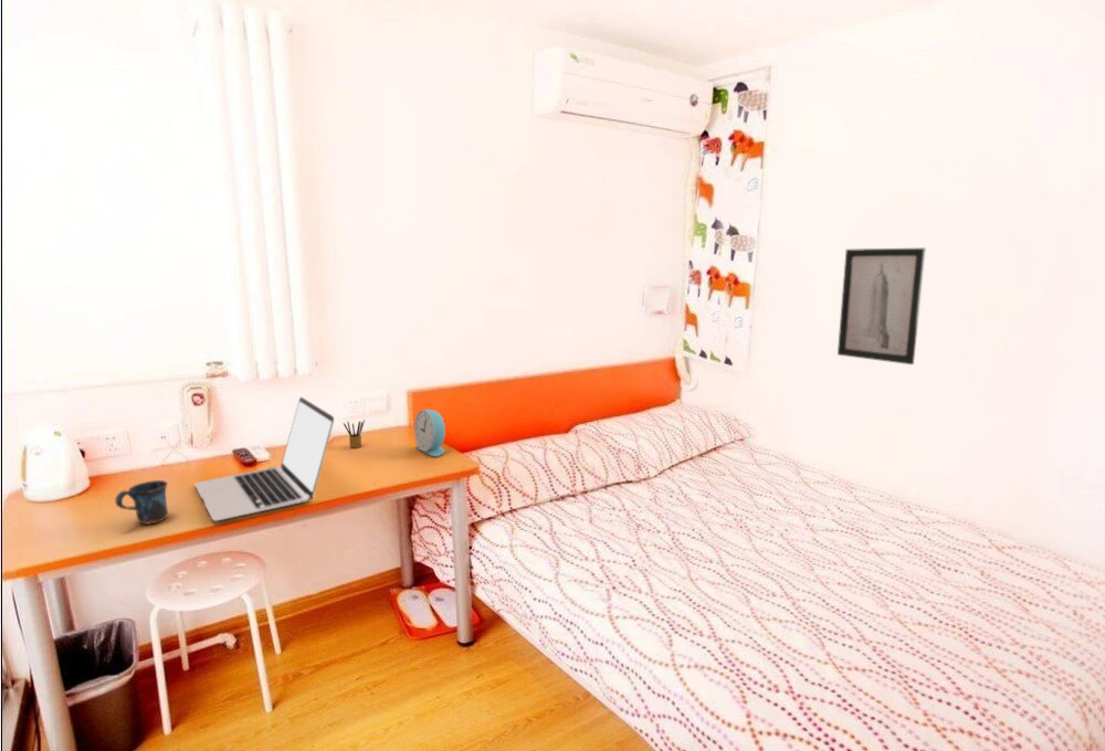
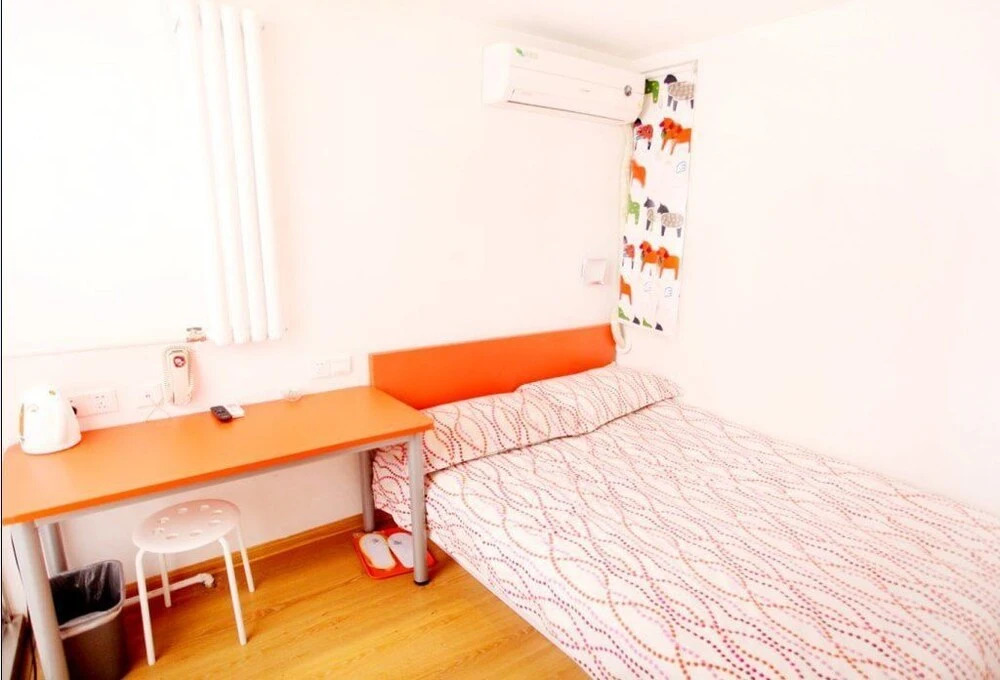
- wall art [836,247,927,366]
- mug [114,479,169,526]
- laptop [193,395,336,522]
- pencil box [343,419,366,448]
- alarm clock [413,409,448,457]
